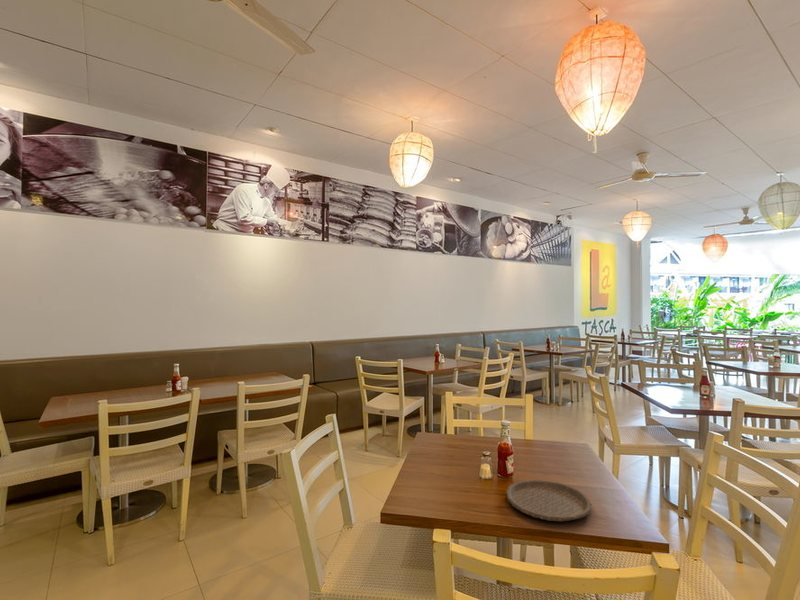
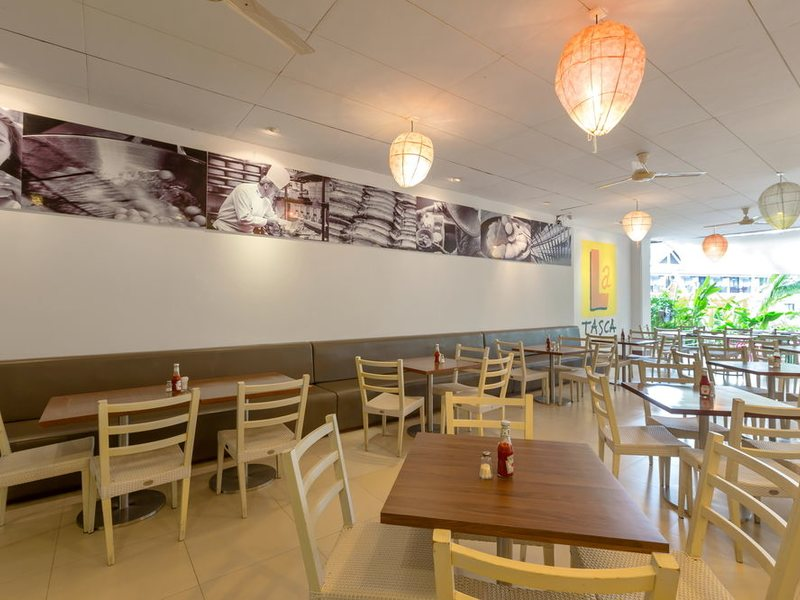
- plate [505,479,592,522]
